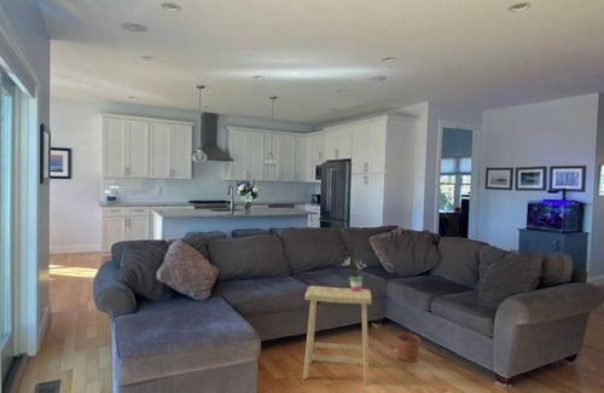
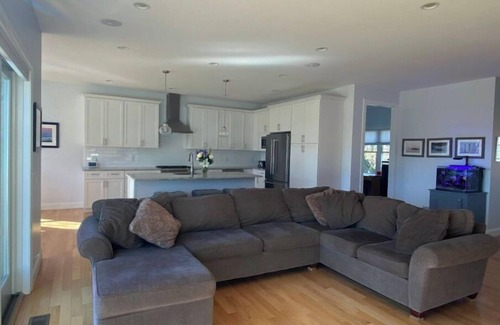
- potted plant [342,247,367,290]
- plant pot [396,326,422,364]
- stool [302,284,372,386]
